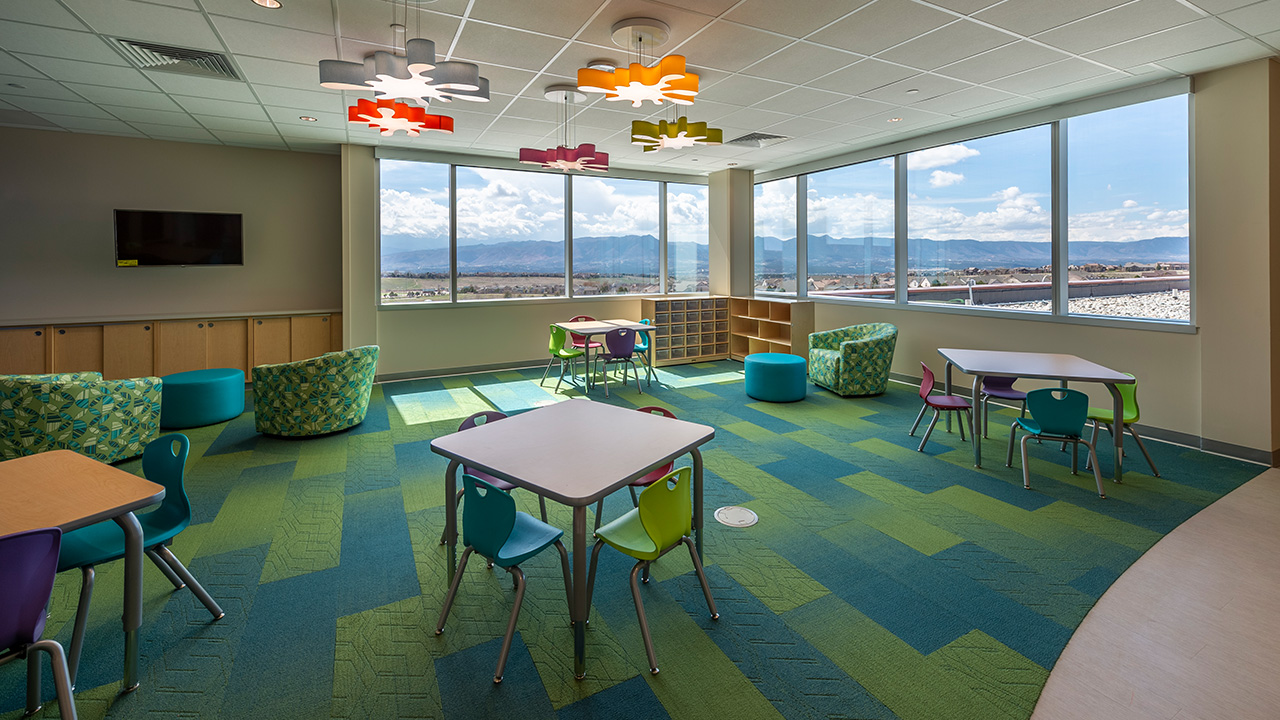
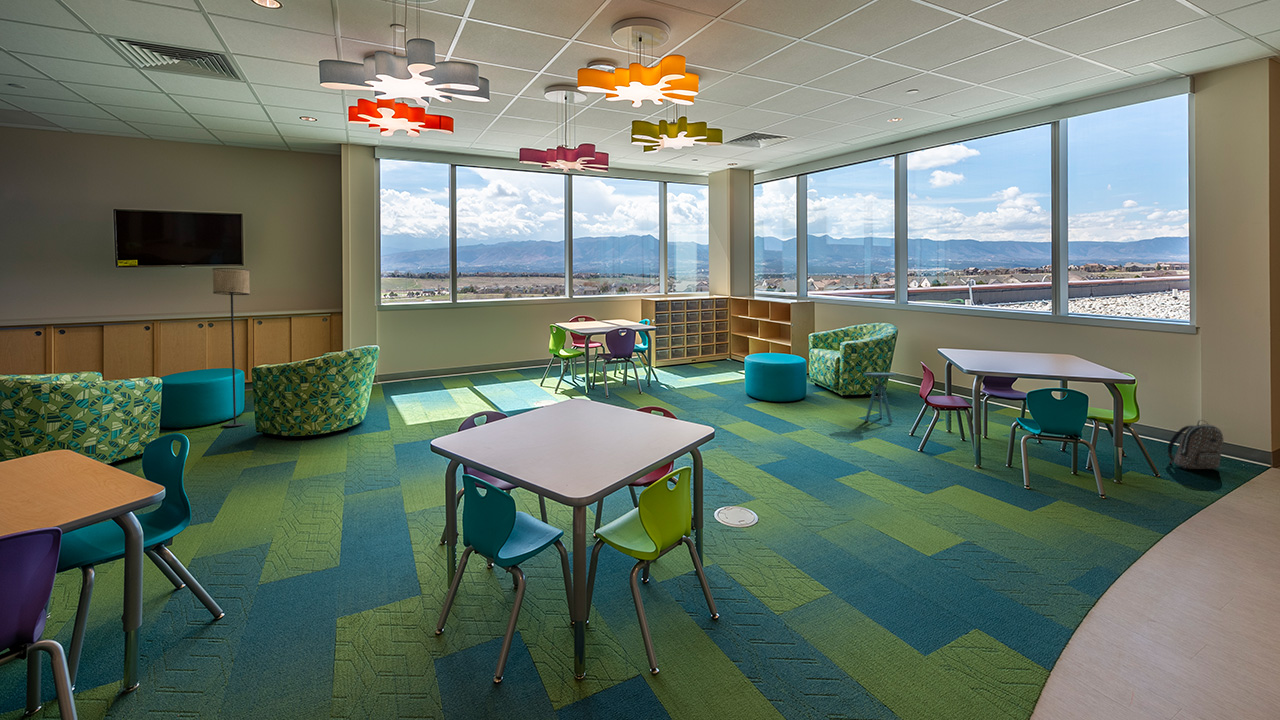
+ backpack [1167,419,1224,470]
+ floor lamp [212,267,251,427]
+ side table [863,372,897,424]
